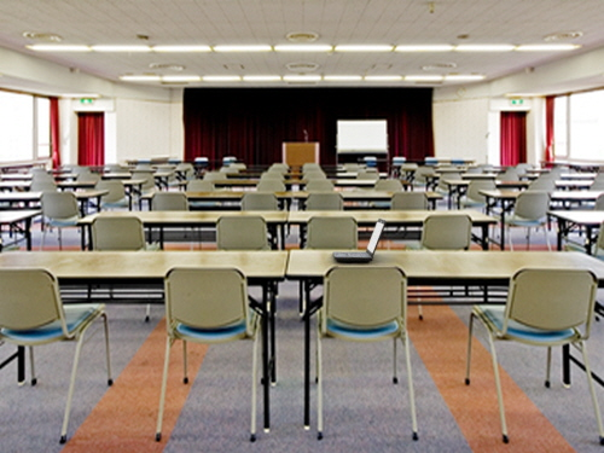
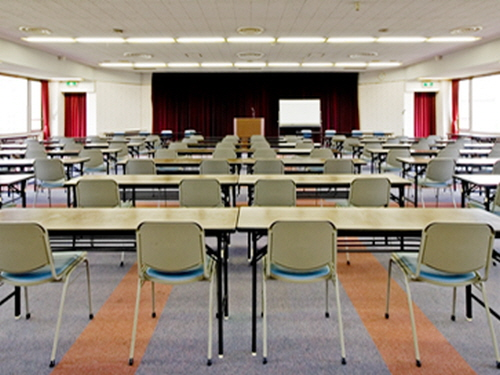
- laptop [332,217,388,262]
